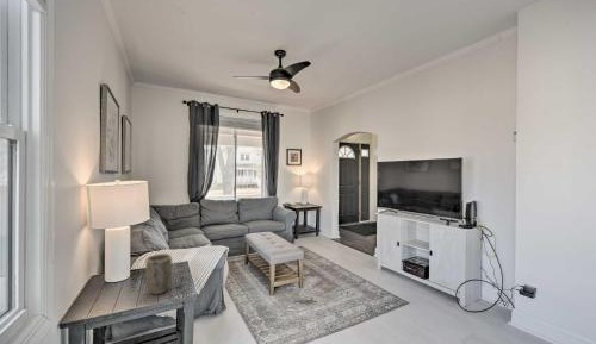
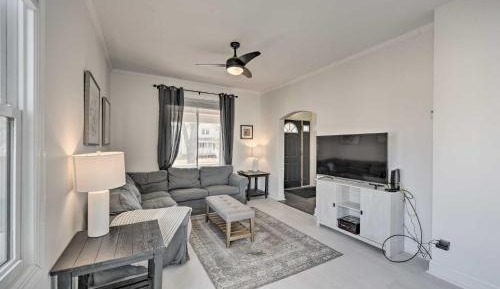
- plant pot [144,252,173,295]
